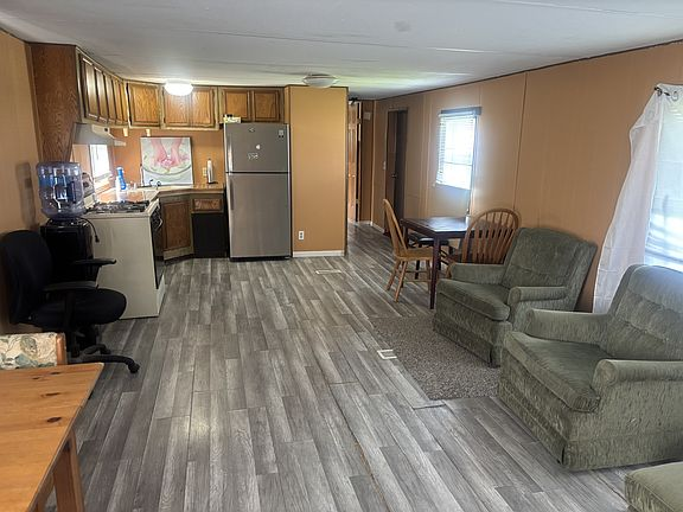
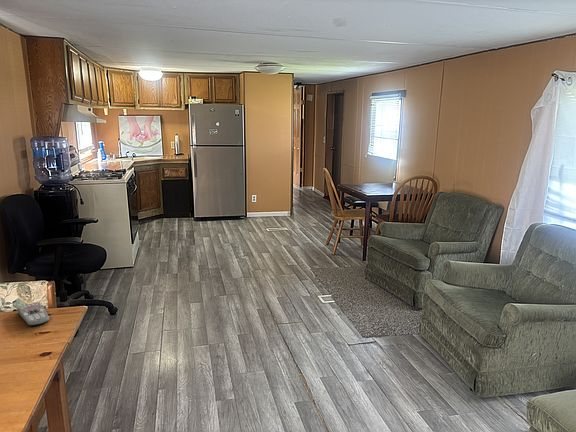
+ remote control [17,302,50,327]
